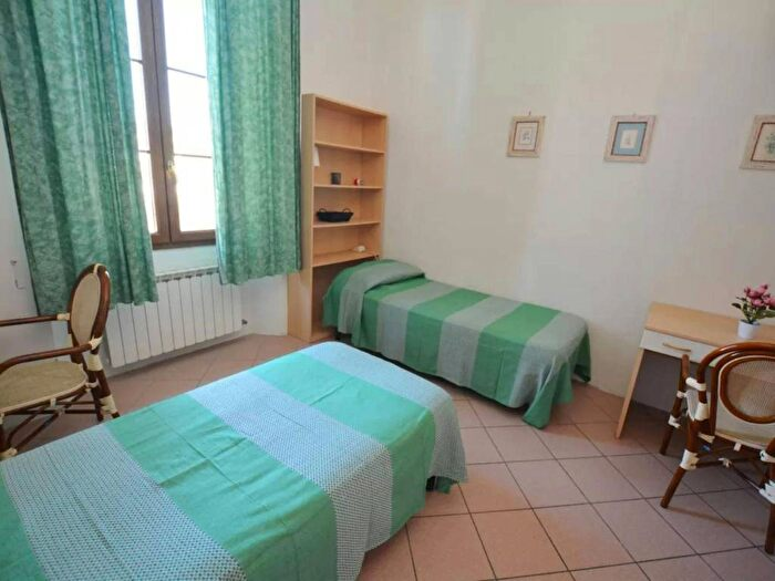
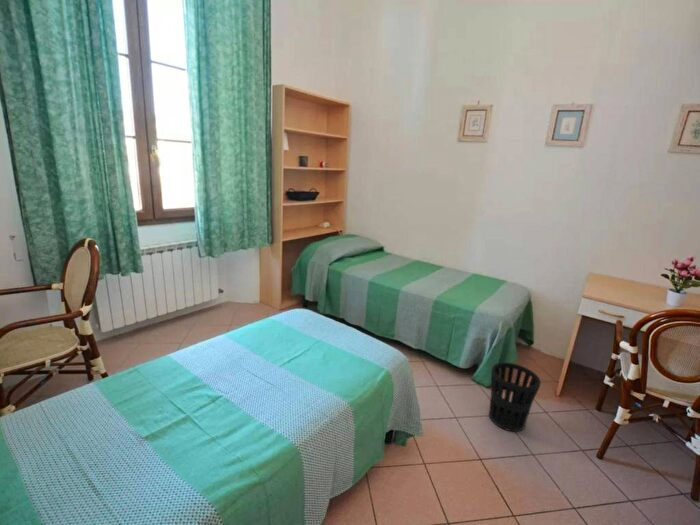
+ wastebasket [488,362,542,433]
